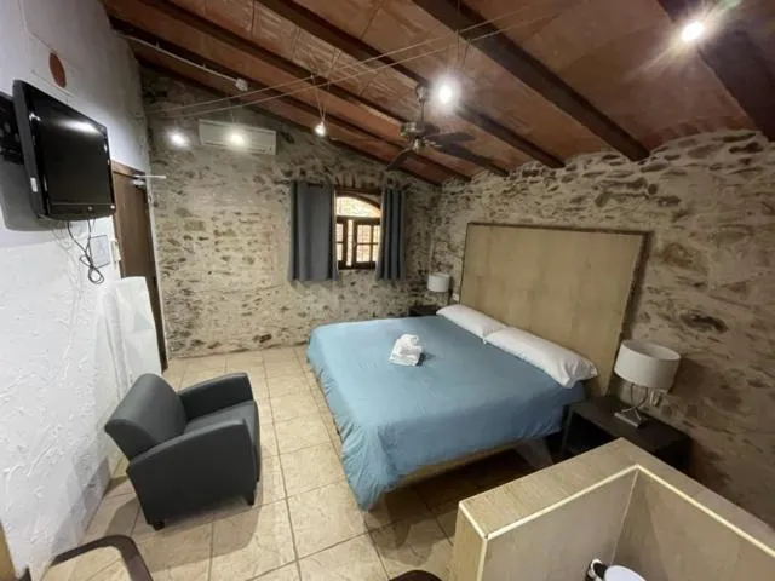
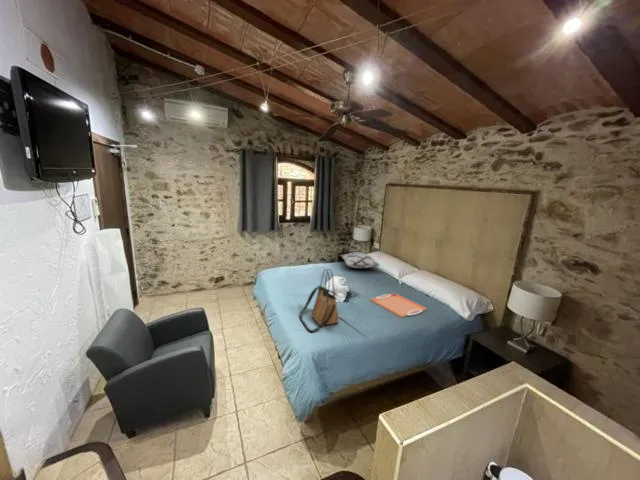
+ serving tray [369,292,427,319]
+ tote bag [299,268,340,333]
+ decorative pillow [339,251,380,269]
